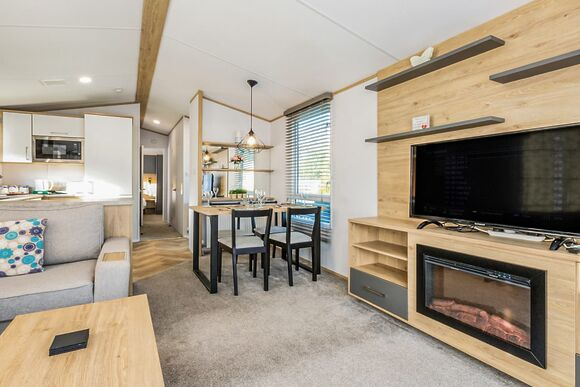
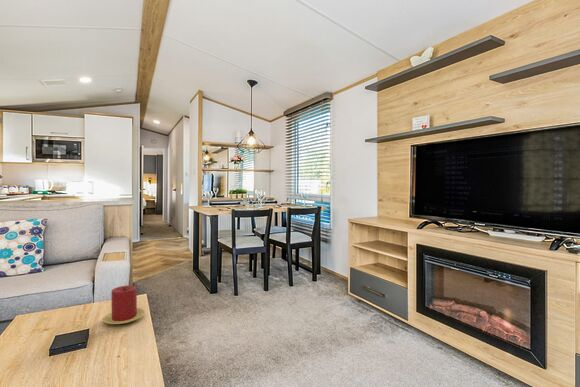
+ candle [102,284,146,325]
